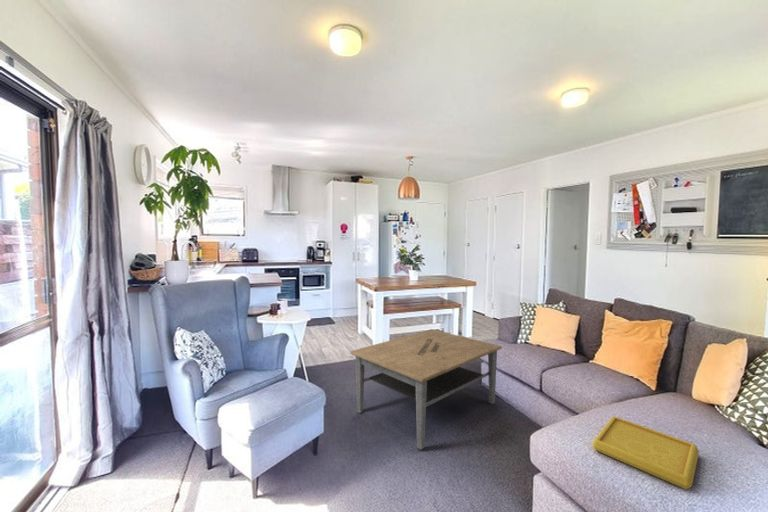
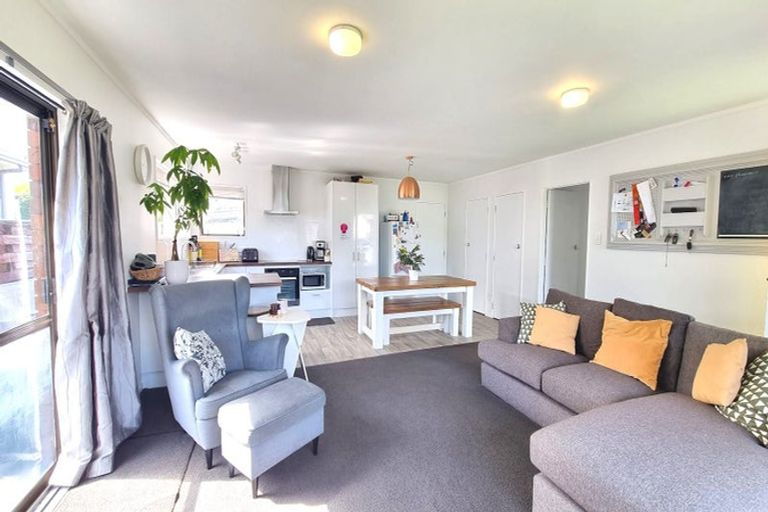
- serving tray [591,415,700,490]
- coffee table [349,328,503,450]
